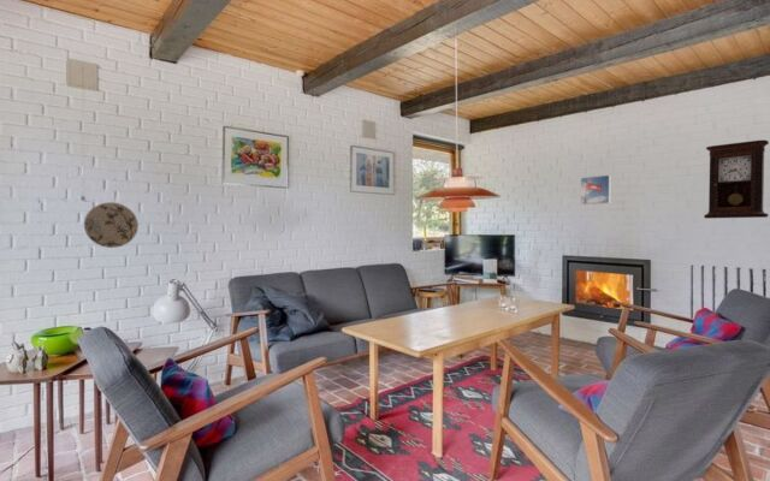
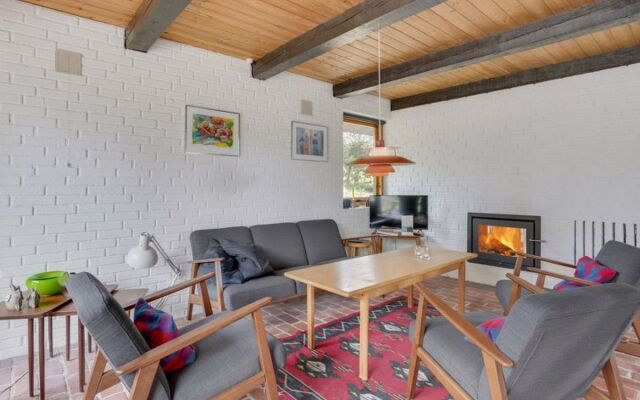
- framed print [580,174,612,206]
- pendulum clock [703,138,770,220]
- decorative plate [83,201,140,249]
